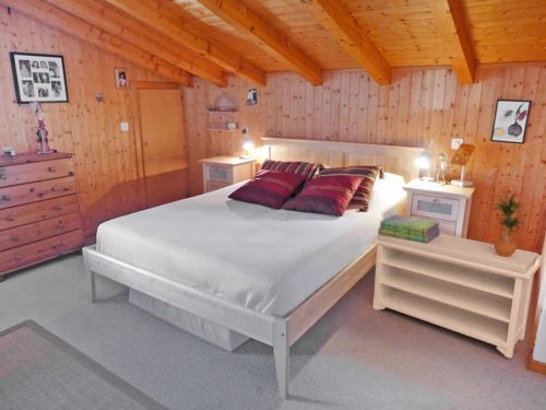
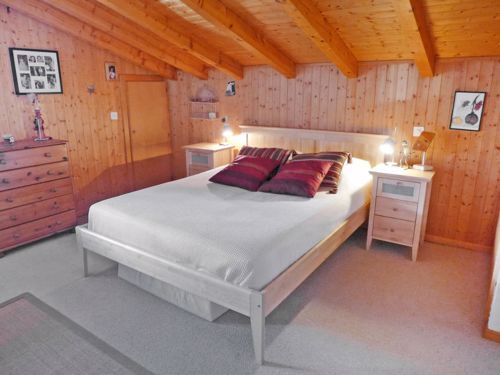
- potted plant [489,189,526,257]
- bench [371,233,544,360]
- stack of books [377,213,442,244]
